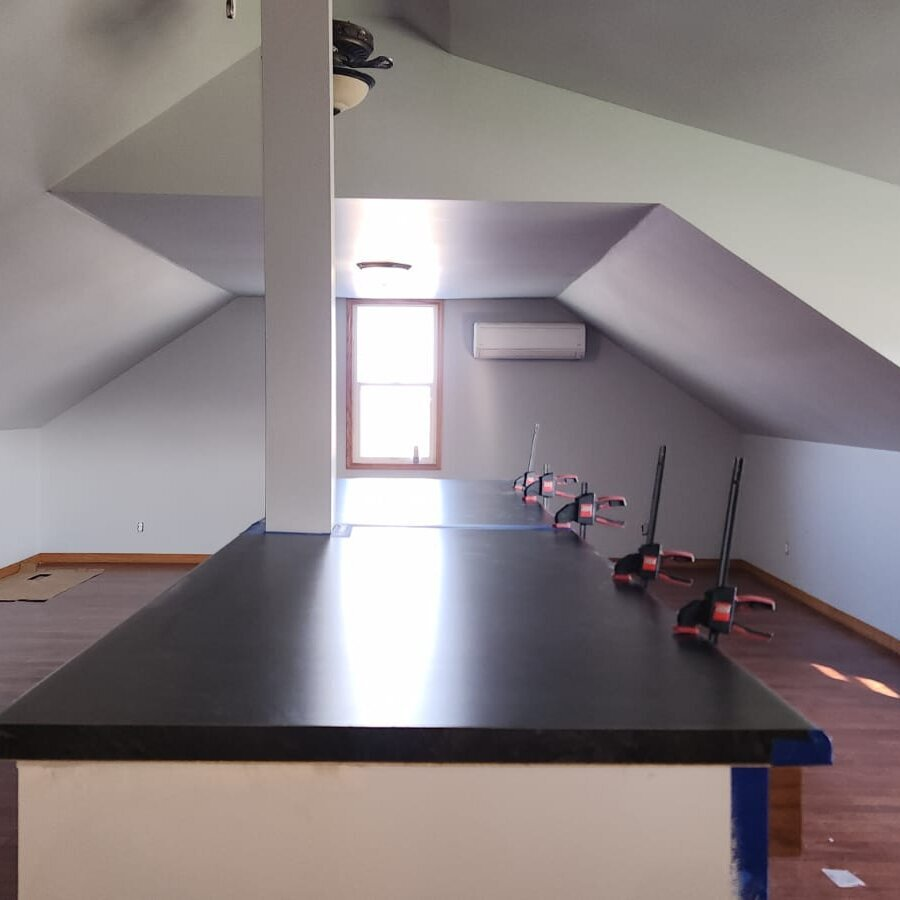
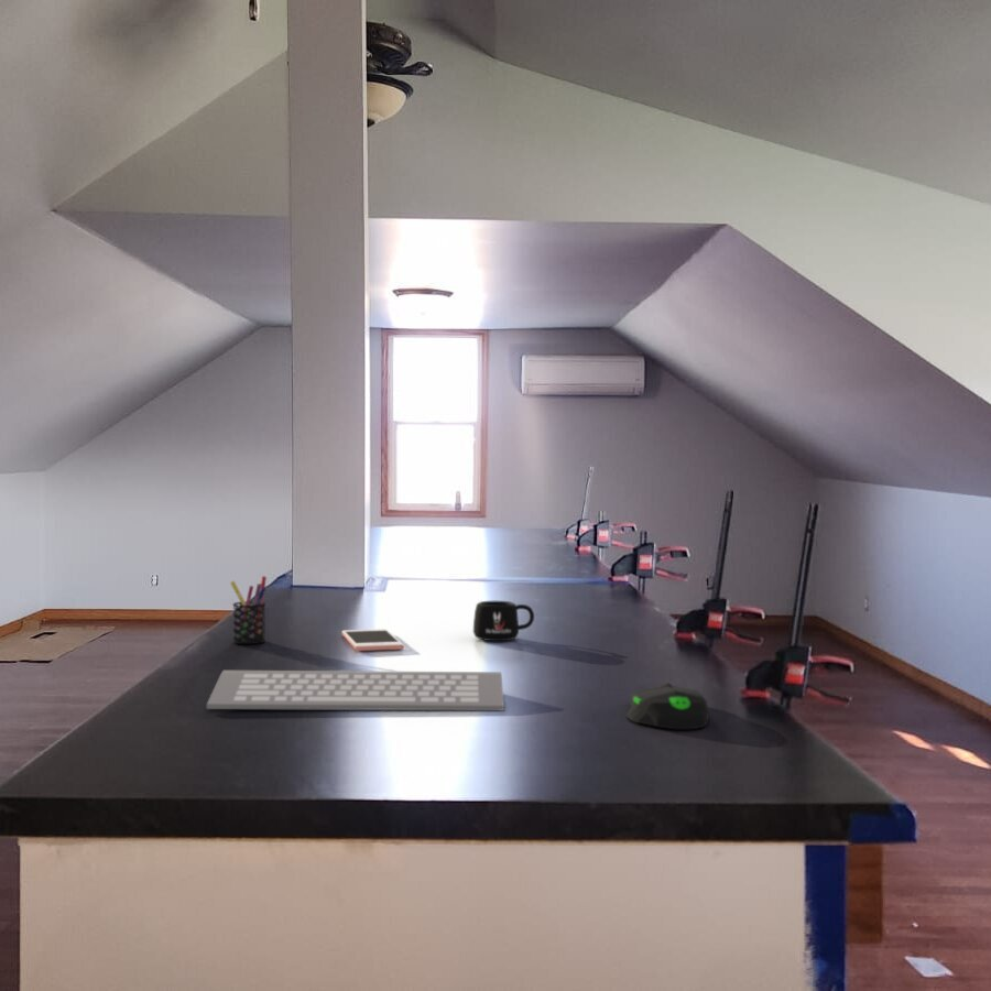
+ cell phone [341,628,404,652]
+ pen holder [229,575,268,645]
+ computer mouse [625,680,709,730]
+ mug [472,600,535,642]
+ computer keyboard [206,669,505,711]
